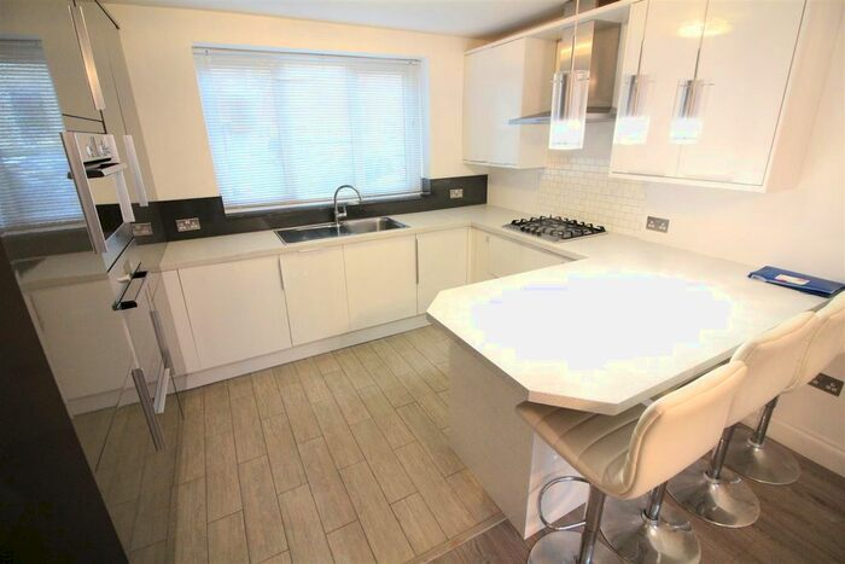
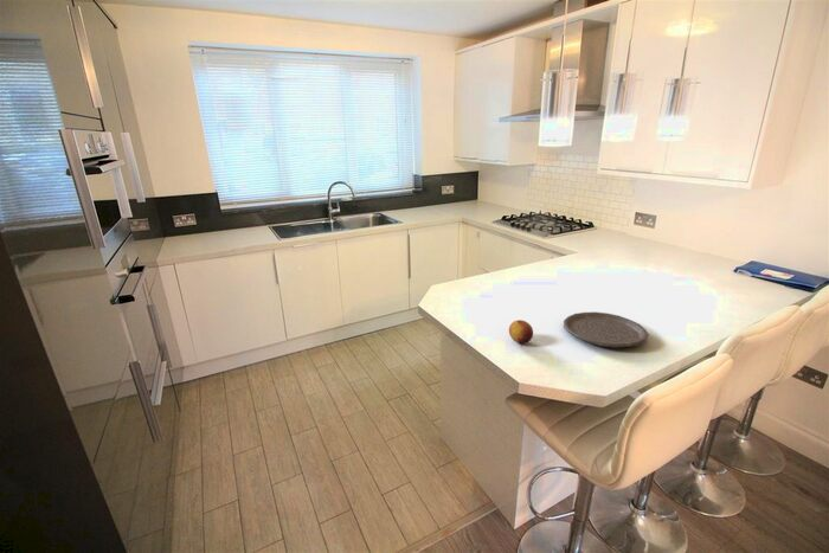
+ plate [563,311,649,348]
+ fruit [508,319,534,346]
